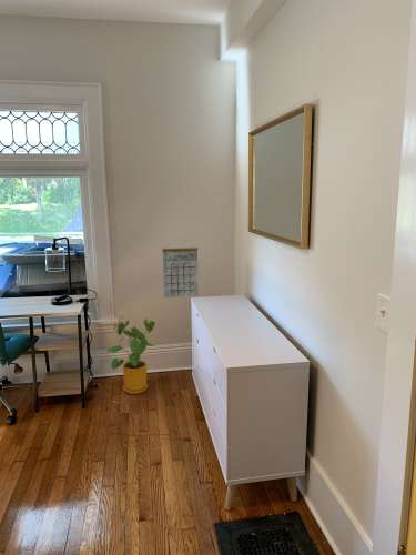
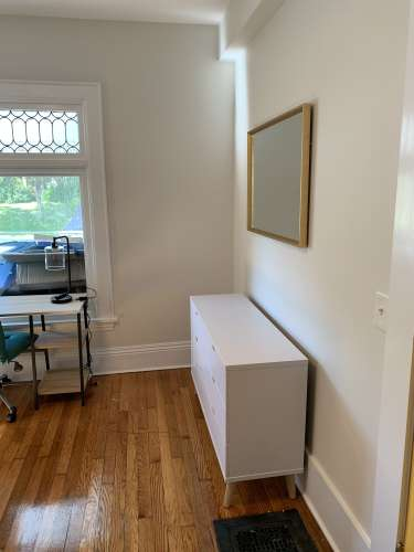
- calendar [161,236,199,299]
- house plant [105,317,156,395]
